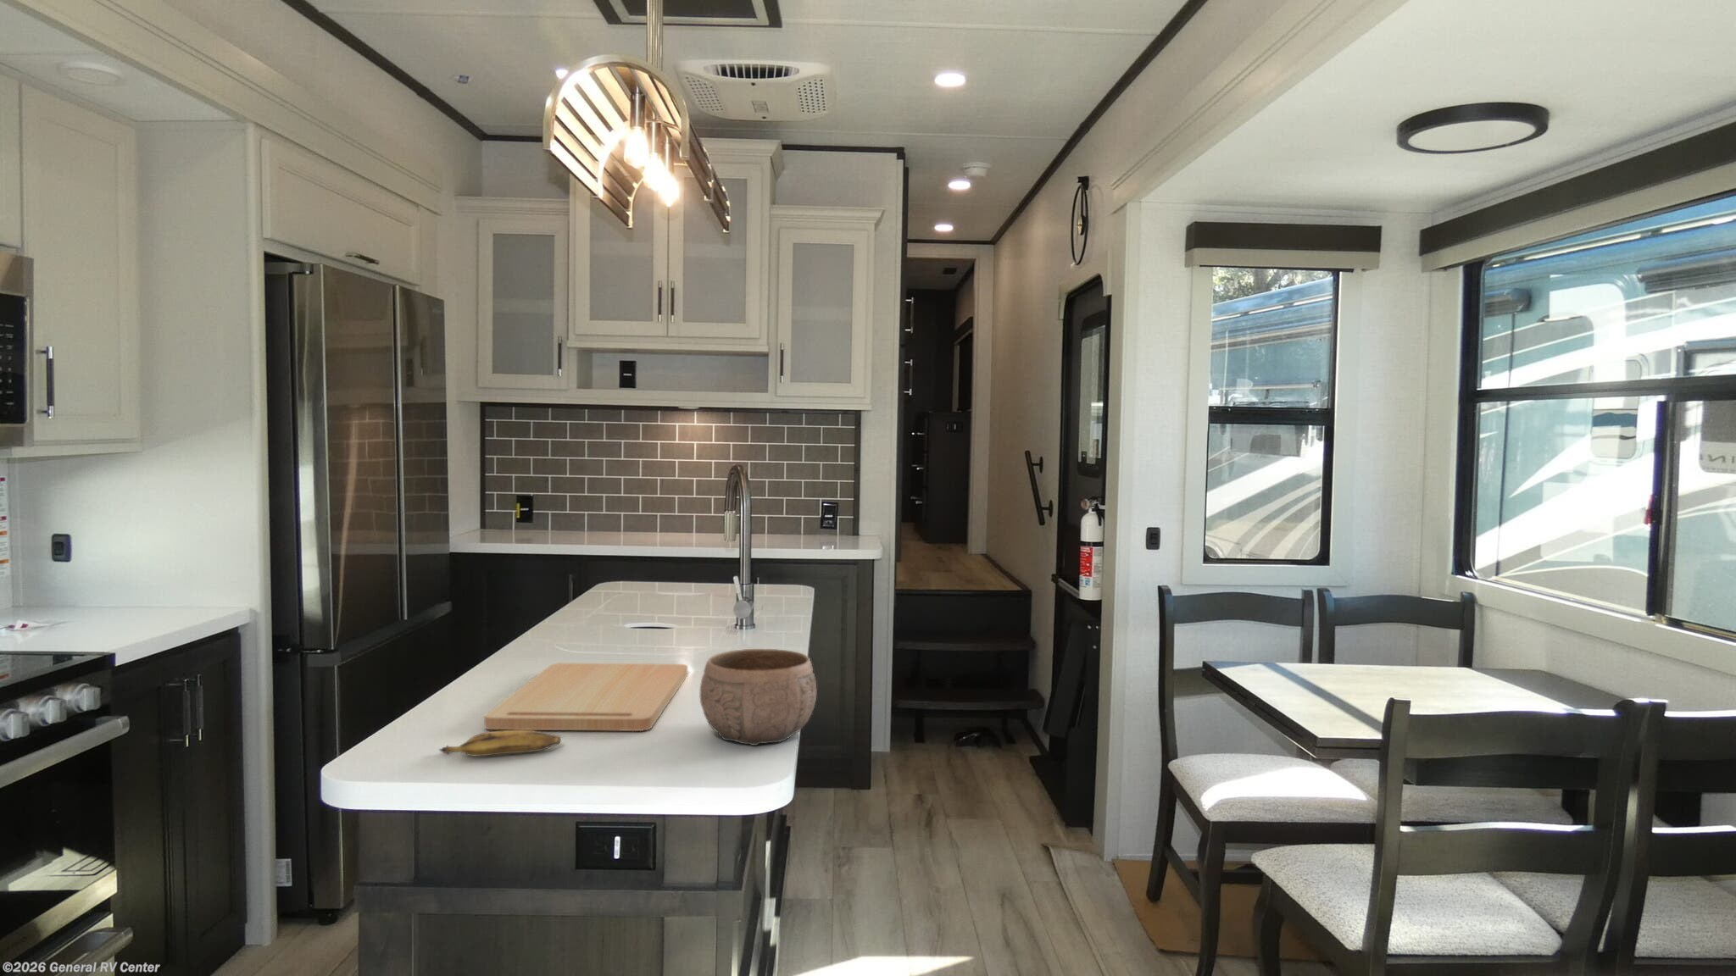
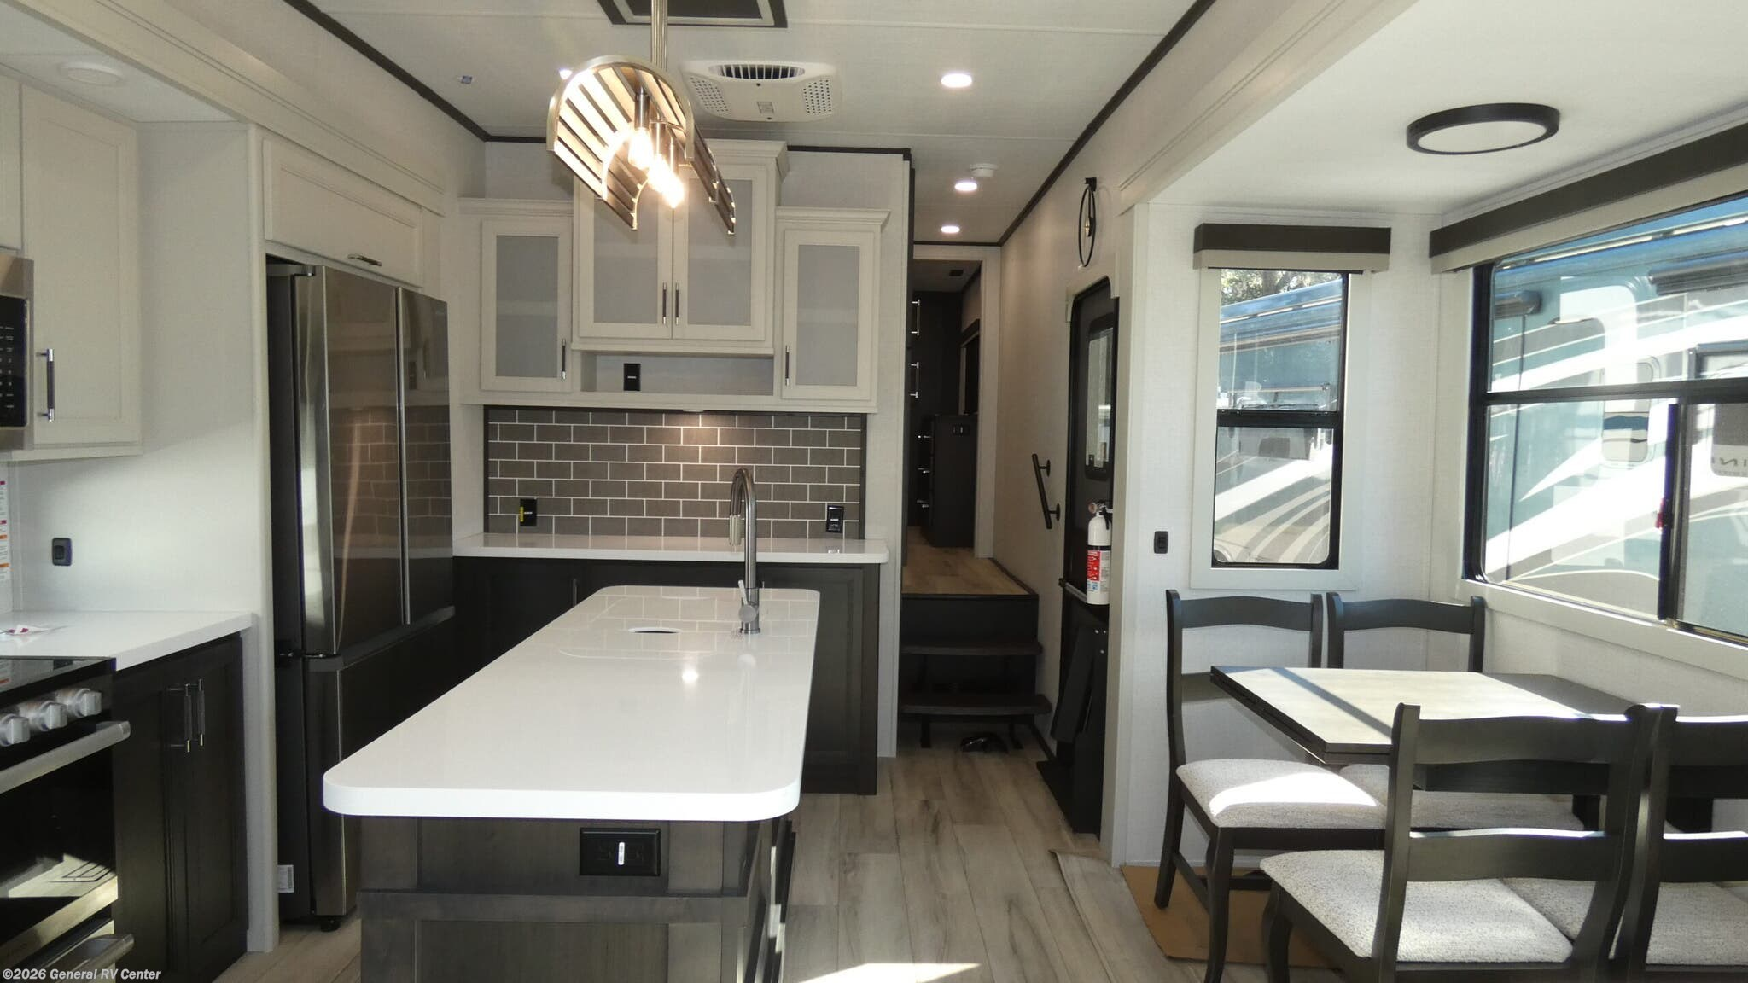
- cutting board [483,663,688,732]
- bowl [699,648,817,746]
- banana [438,729,562,757]
